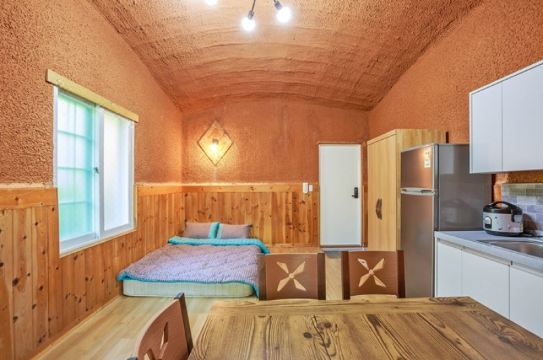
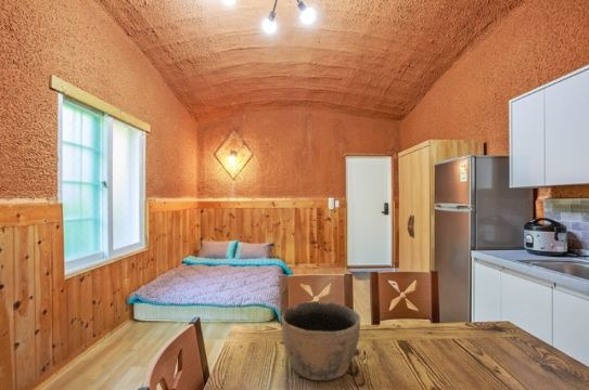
+ bowl [280,300,361,381]
